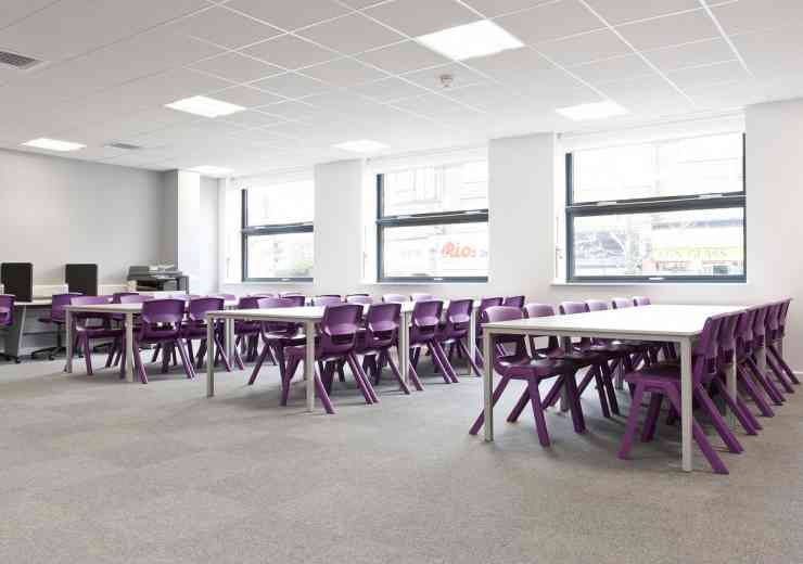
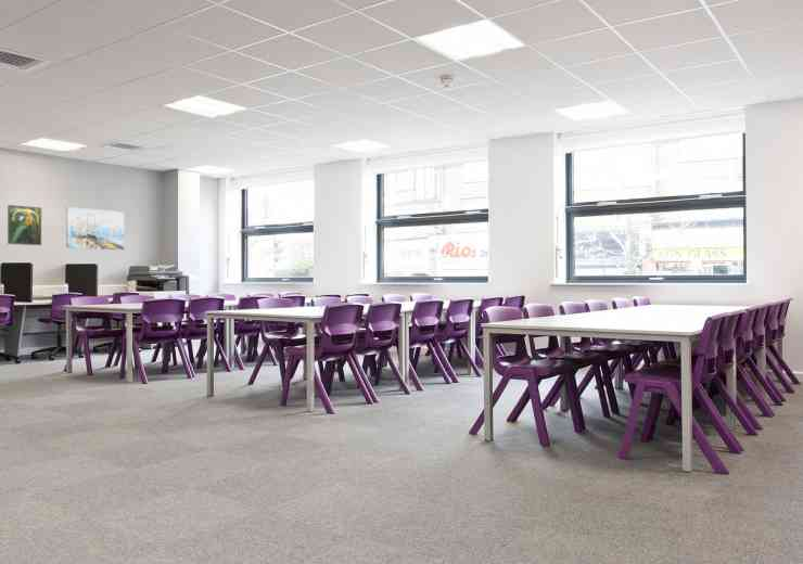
+ wall art [65,206,125,251]
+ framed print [7,204,42,246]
